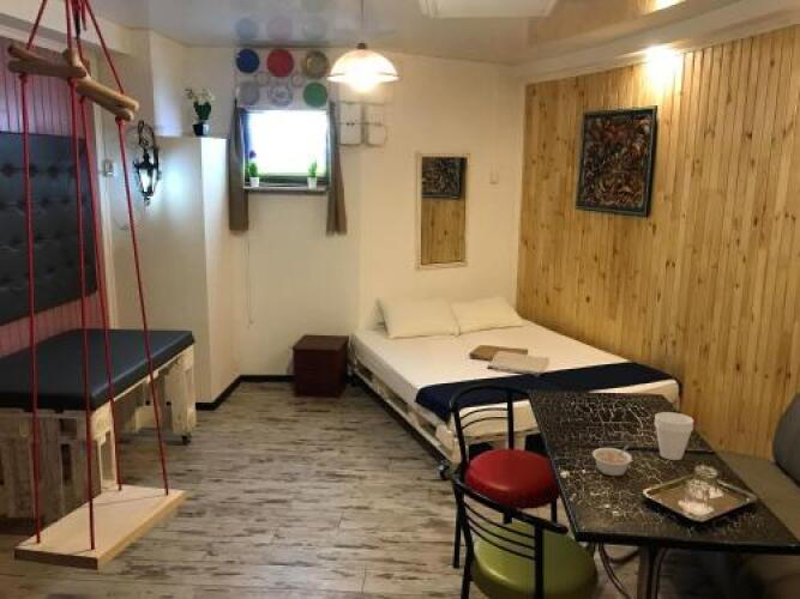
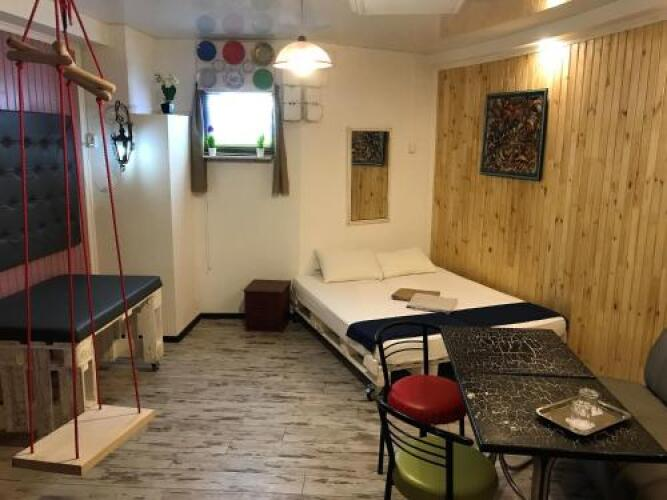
- legume [591,444,633,477]
- cup [654,411,694,461]
